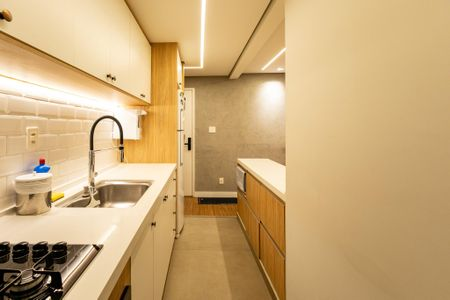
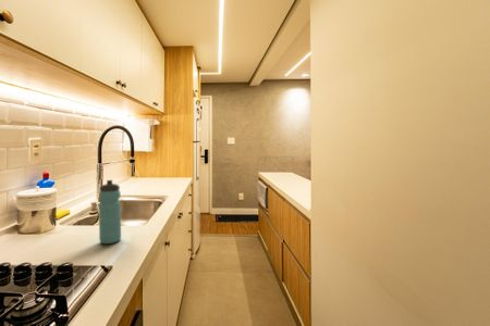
+ water bottle [98,179,122,244]
